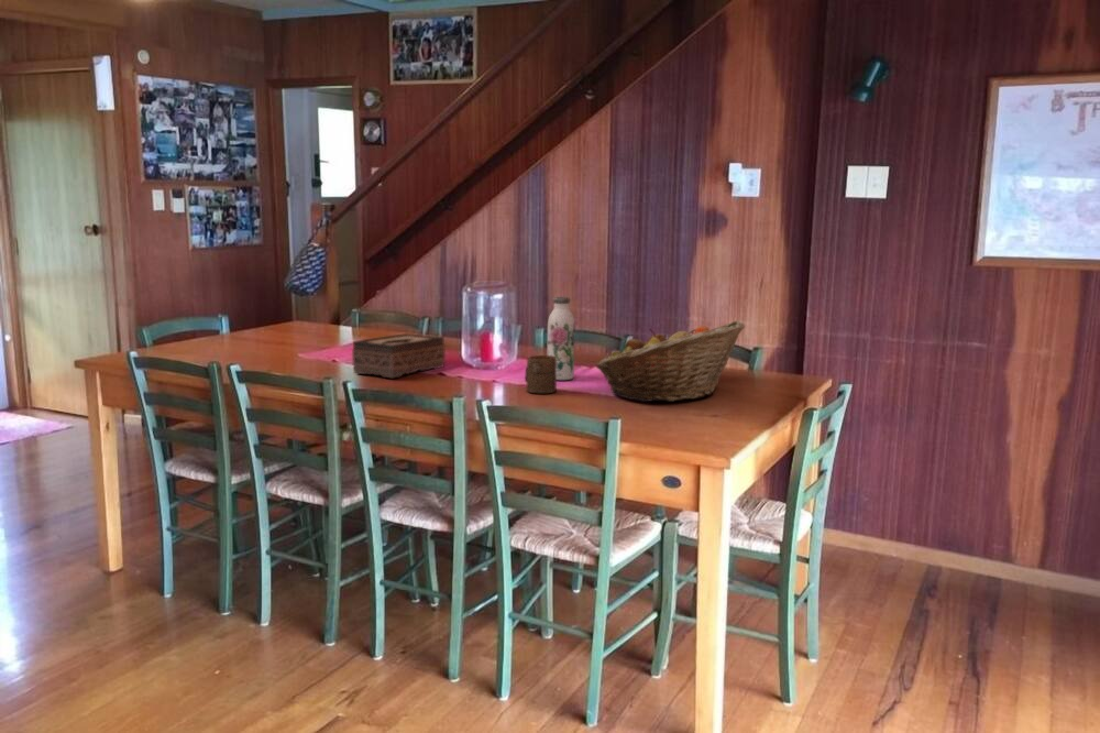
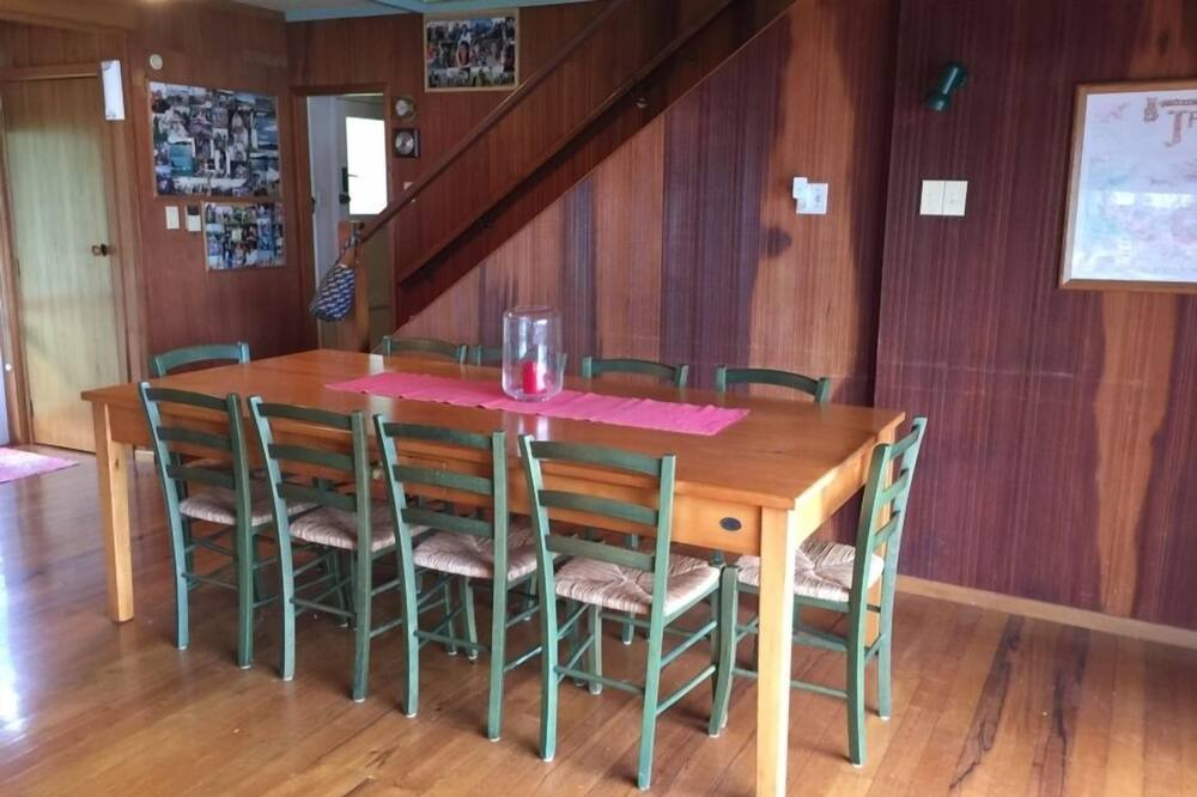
- water bottle [546,296,575,381]
- cup [524,354,558,394]
- fruit basket [595,320,746,403]
- tissue box [351,332,447,379]
